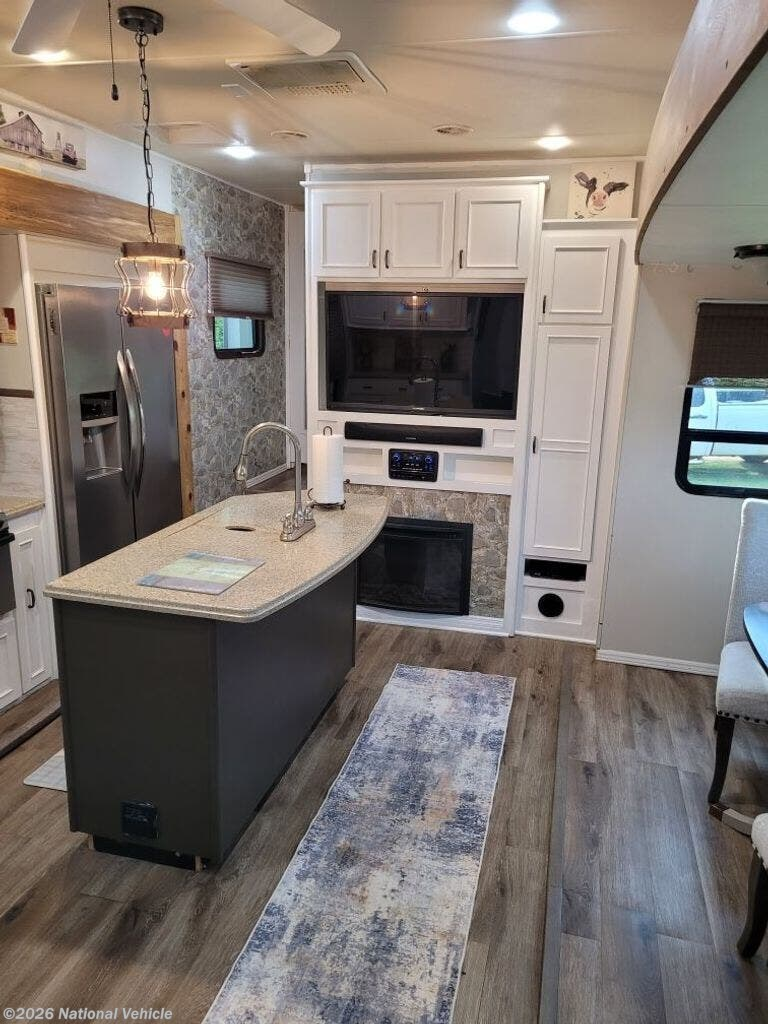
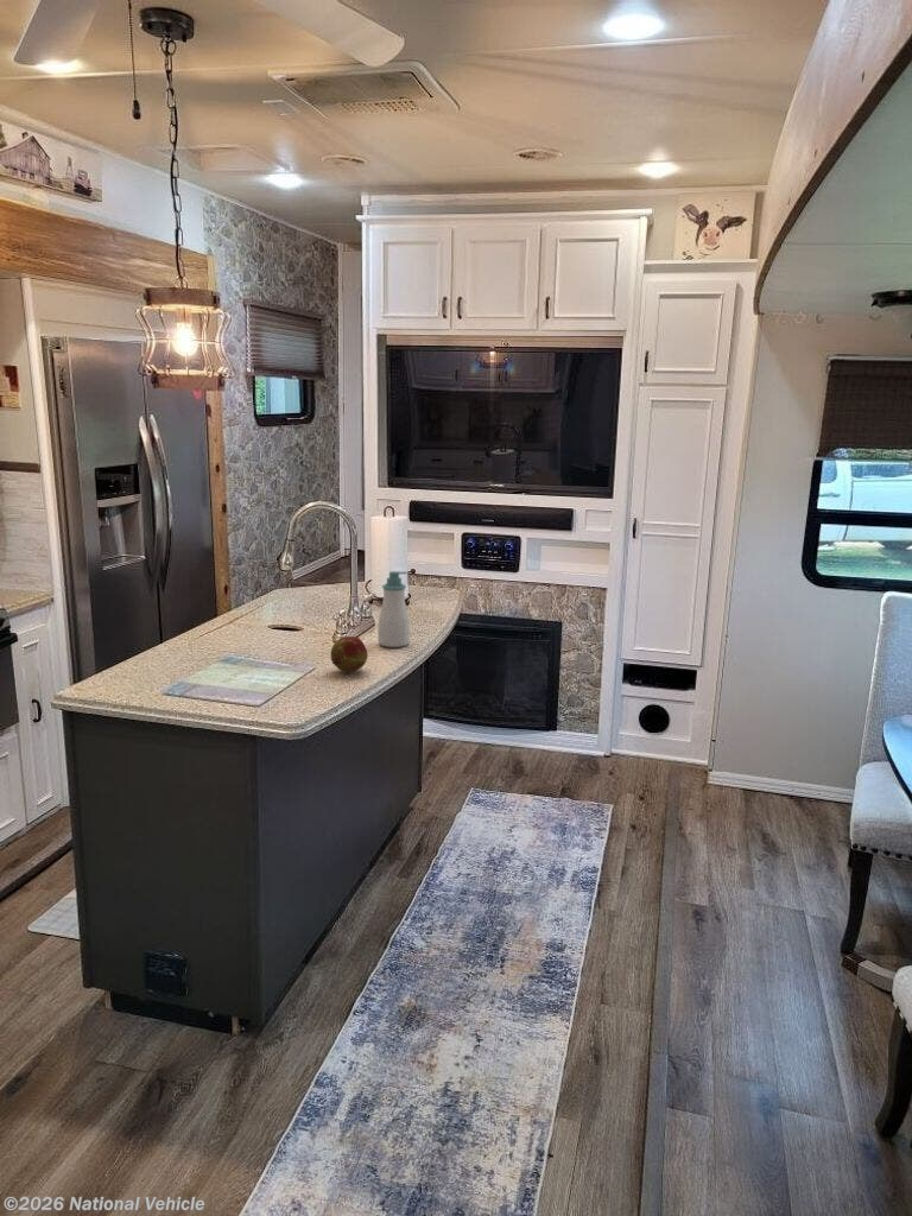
+ soap bottle [376,570,411,648]
+ fruit [330,635,369,673]
